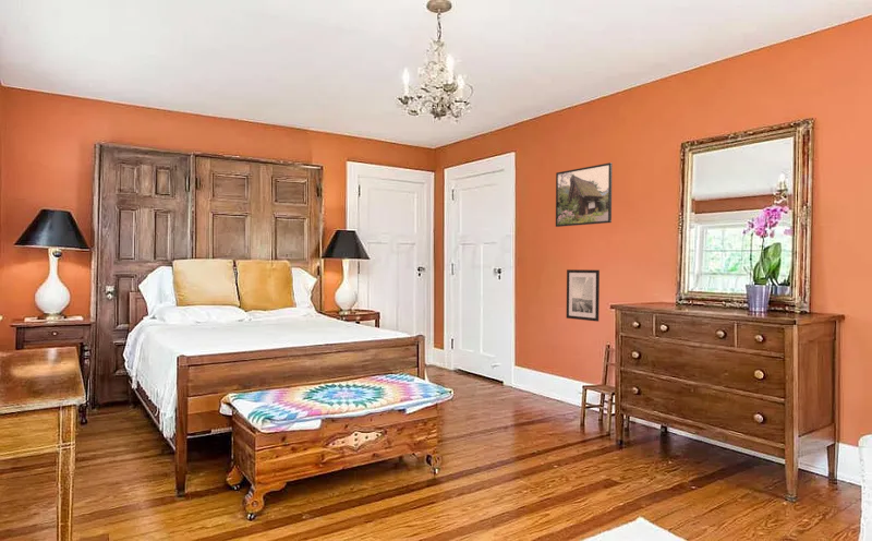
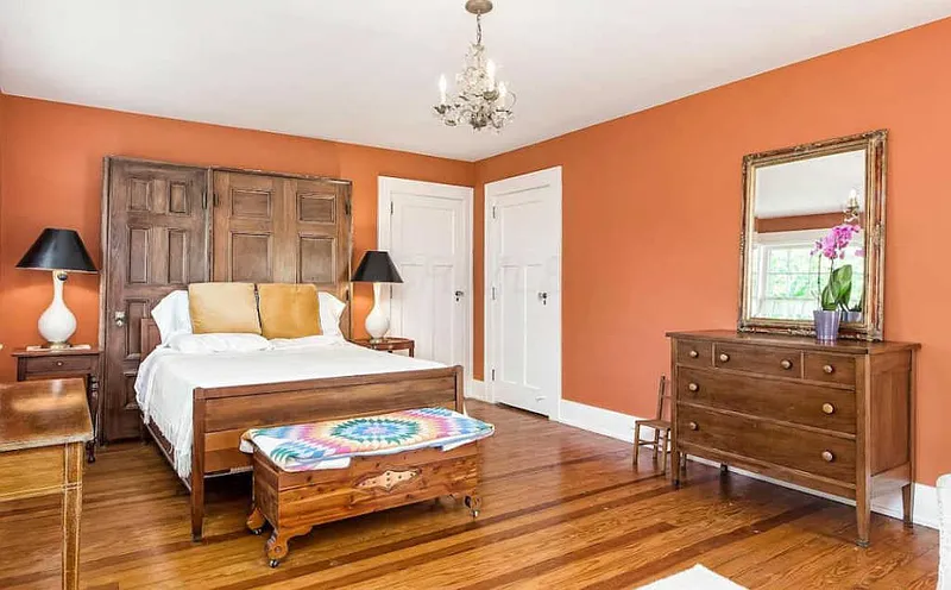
- wall art [566,268,601,323]
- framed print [555,161,613,228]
